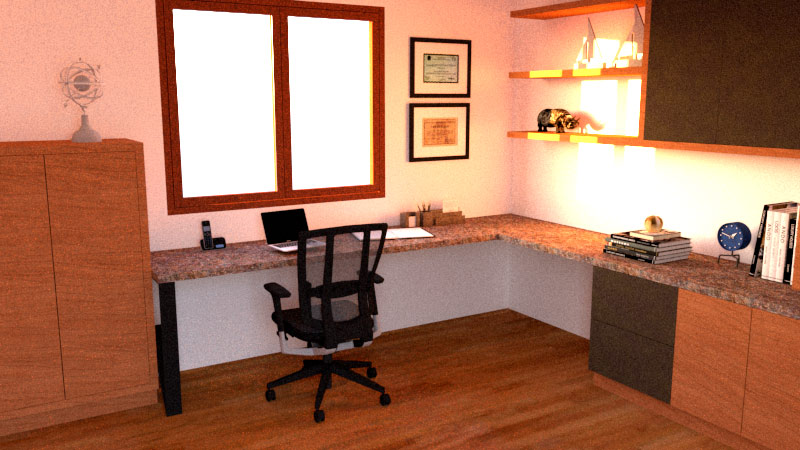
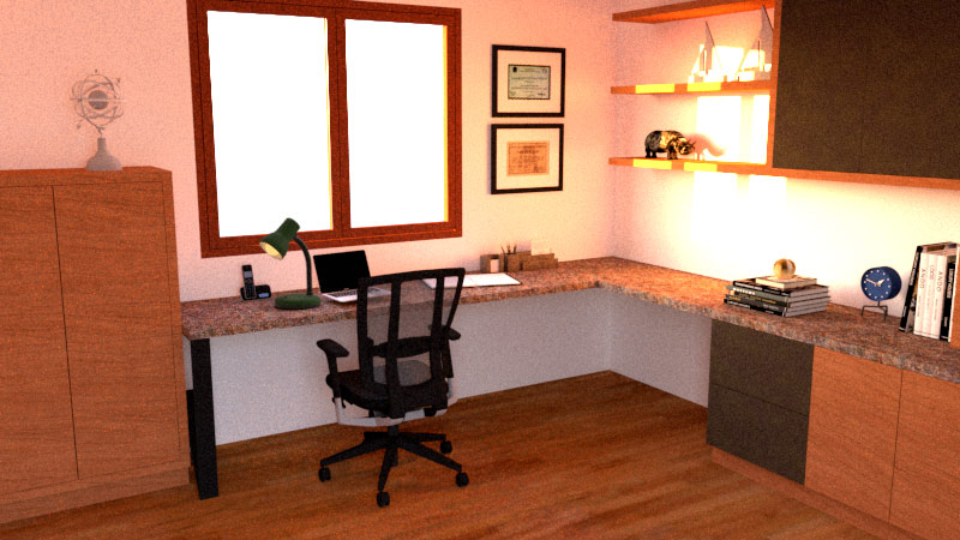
+ desk lamp [258,216,322,310]
